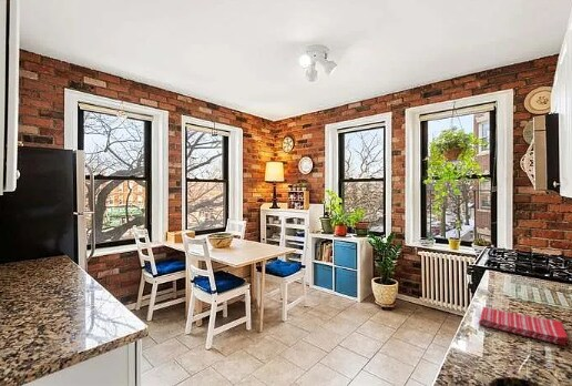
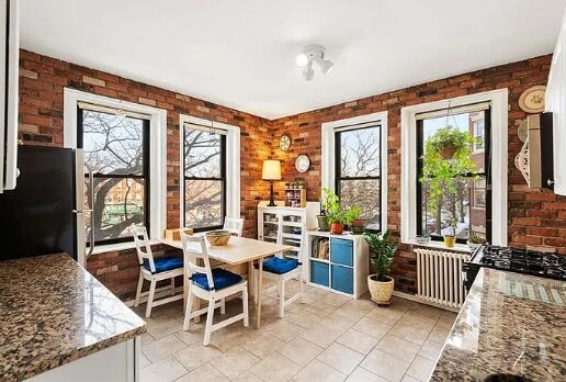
- dish towel [478,306,570,347]
